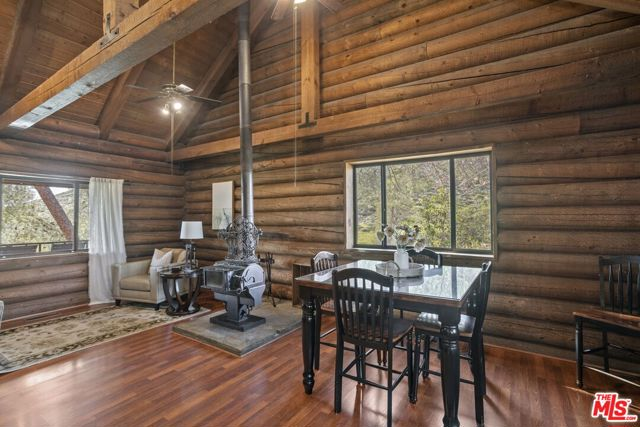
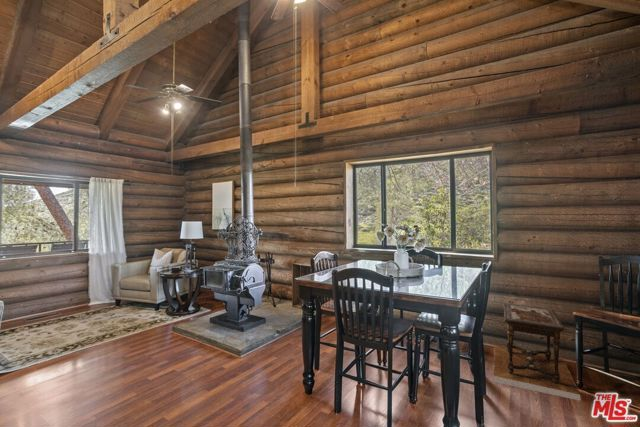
+ side table [493,302,582,401]
